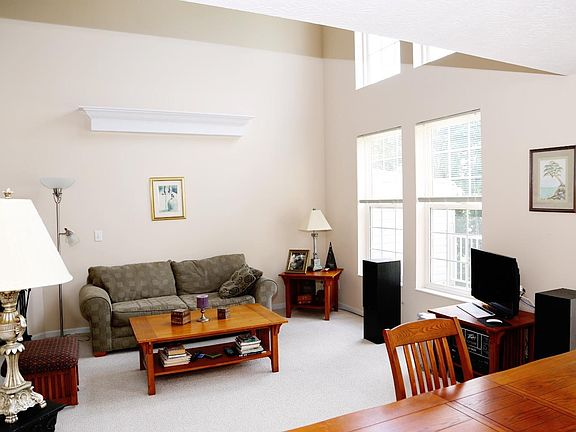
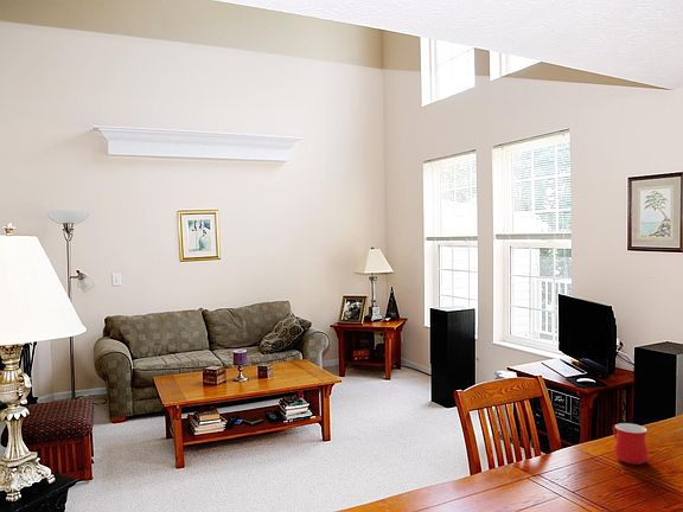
+ mug [612,422,649,466]
